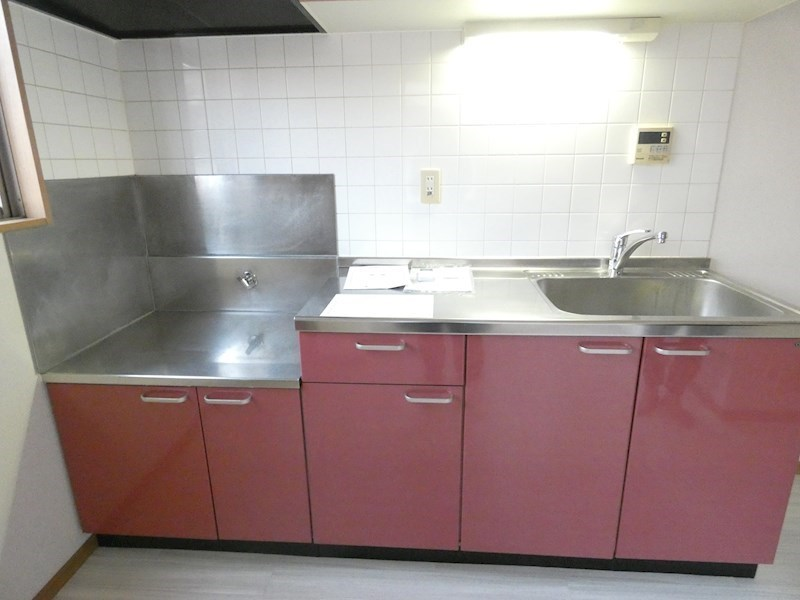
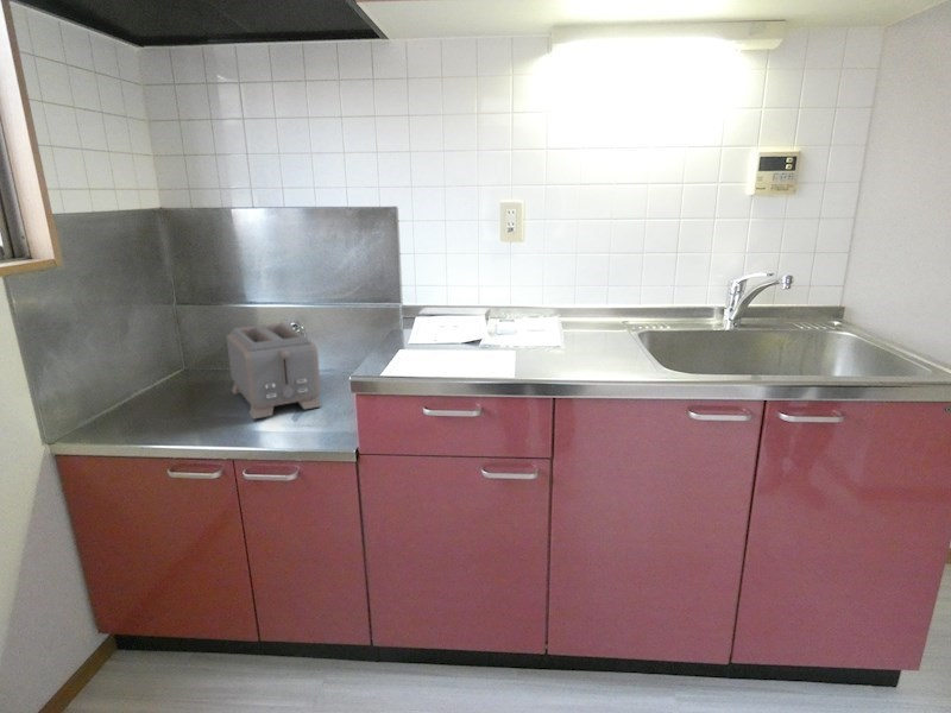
+ toaster [225,322,323,421]
